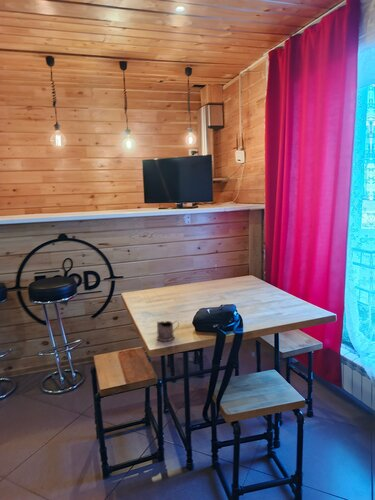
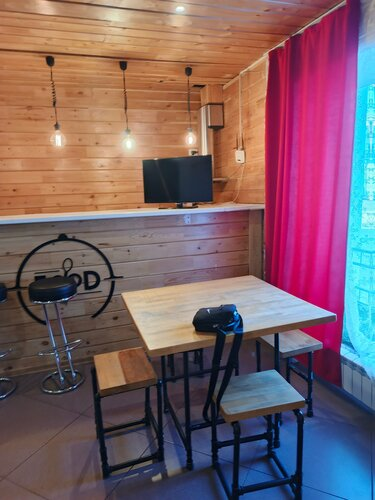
- tea glass holder [156,320,180,343]
